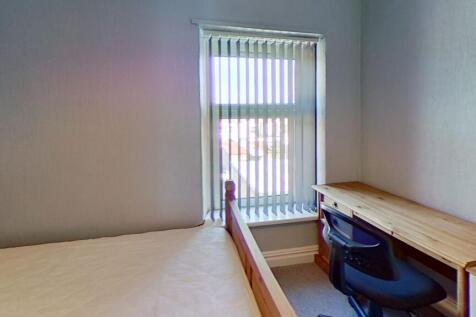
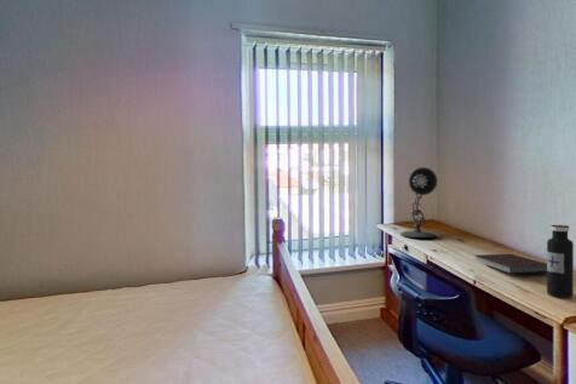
+ water bottle [546,224,575,299]
+ notebook [474,253,547,275]
+ desk lamp [399,166,438,239]
